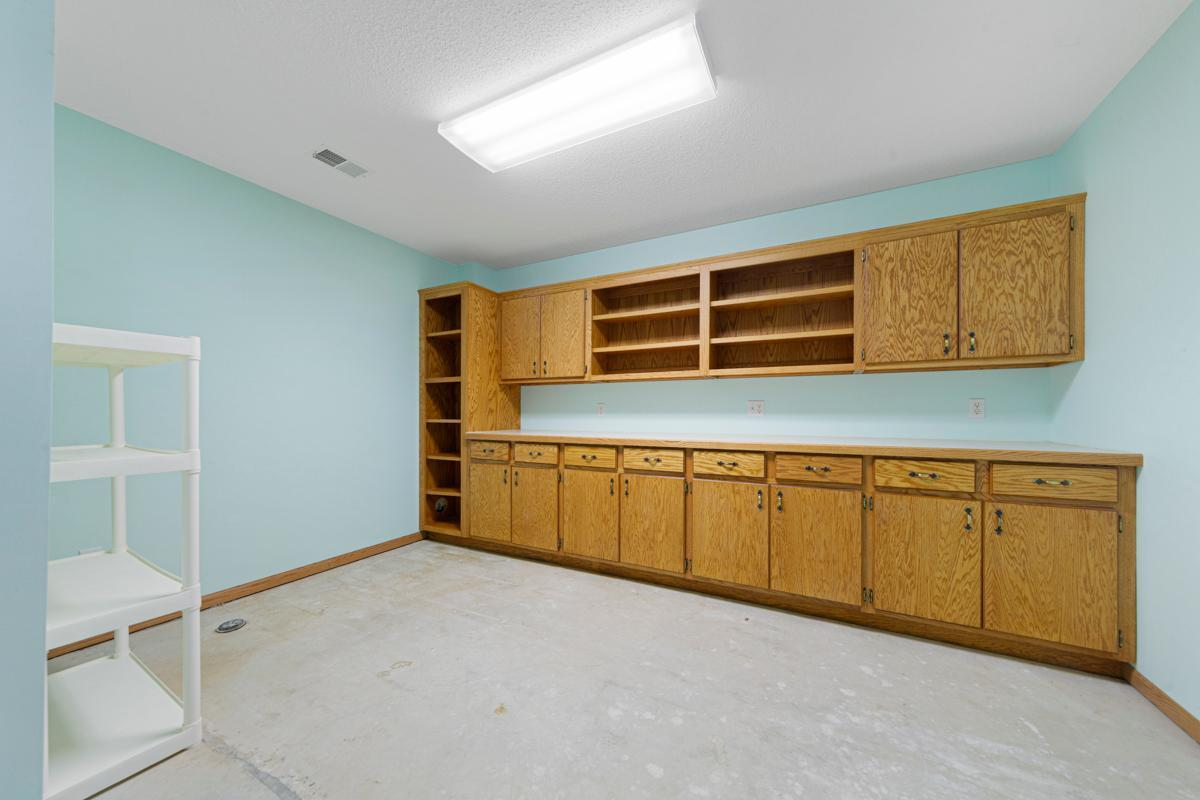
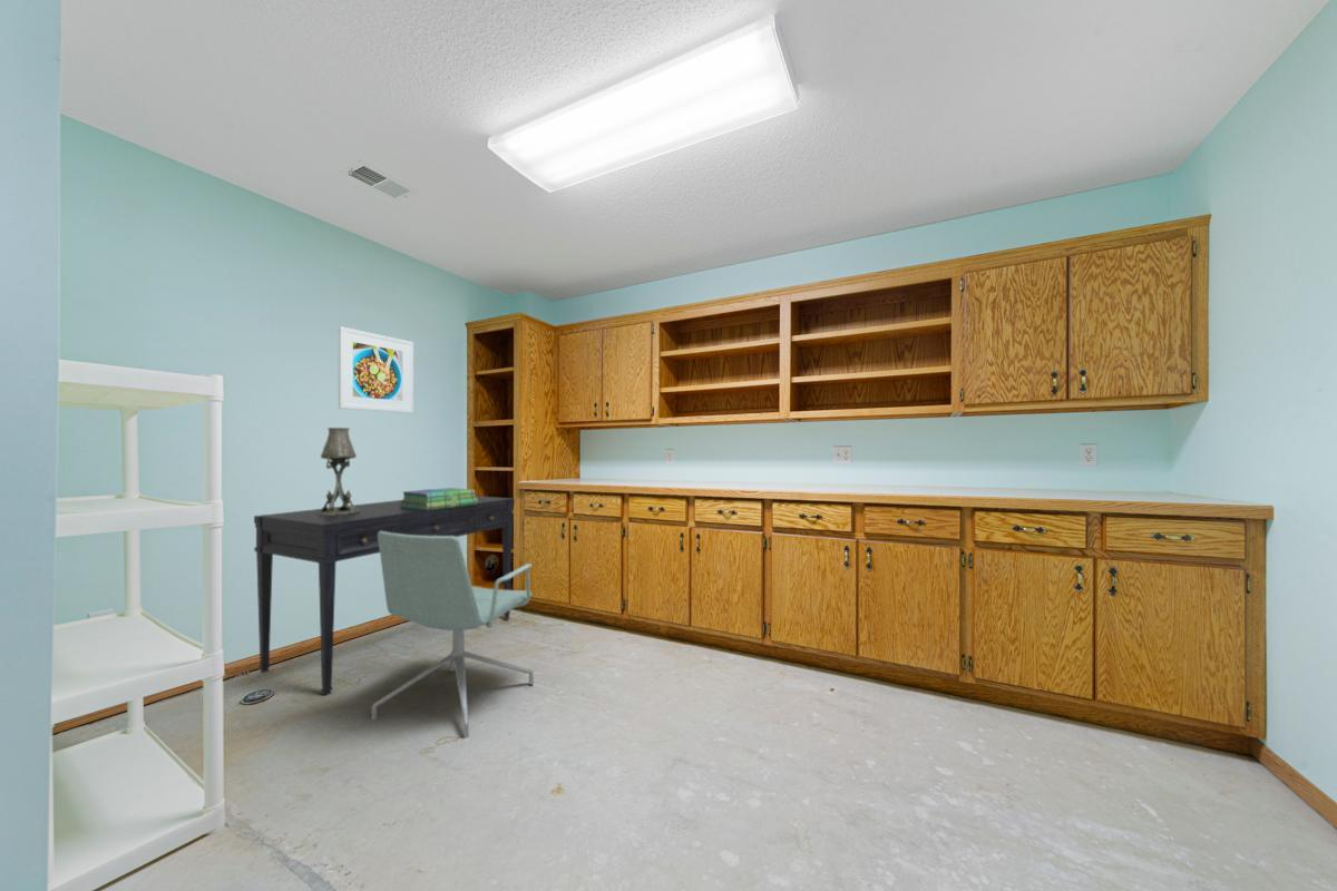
+ stack of books [400,487,477,510]
+ office chair [370,531,535,740]
+ table lamp [318,427,360,516]
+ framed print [338,325,414,414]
+ desk [253,495,516,697]
